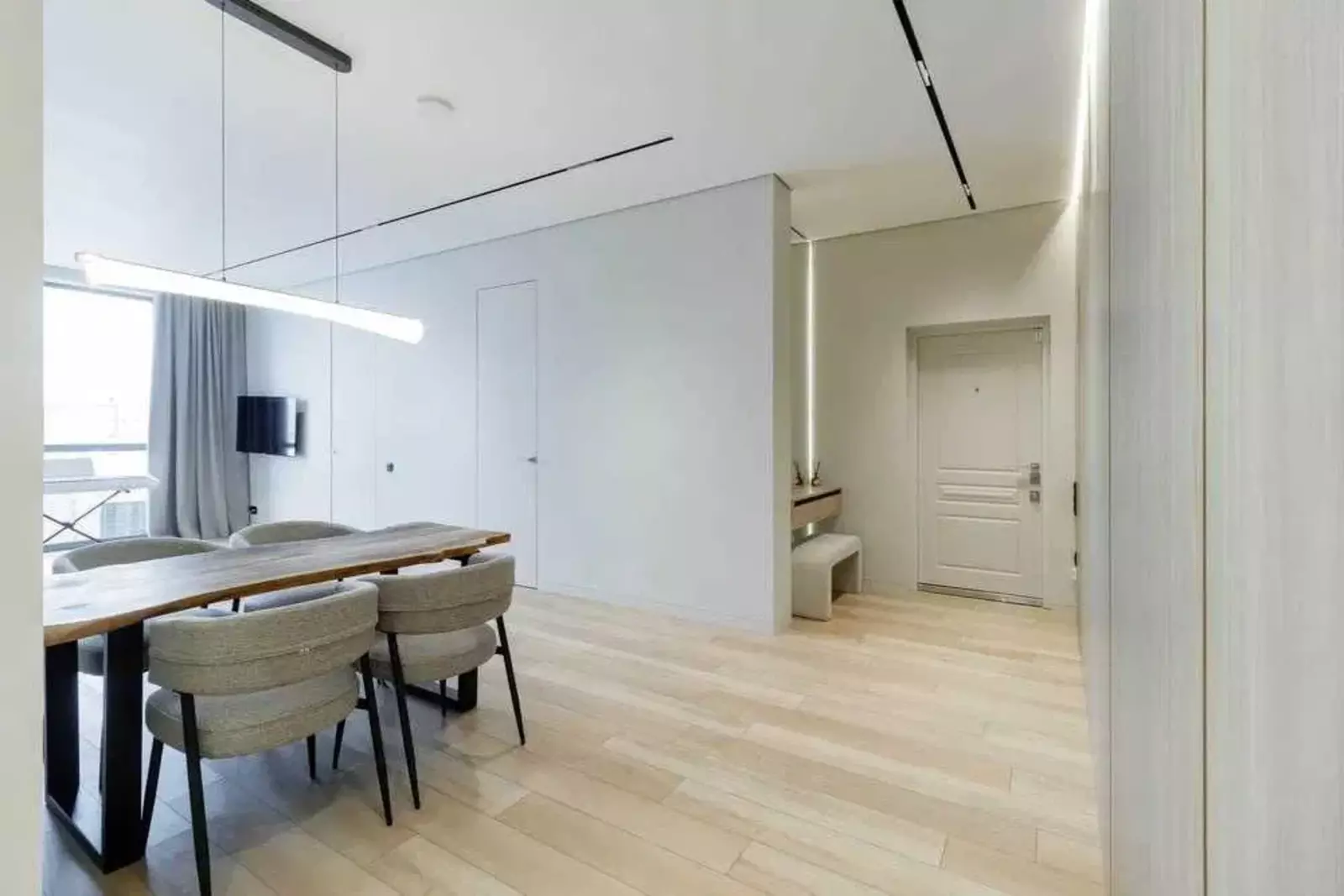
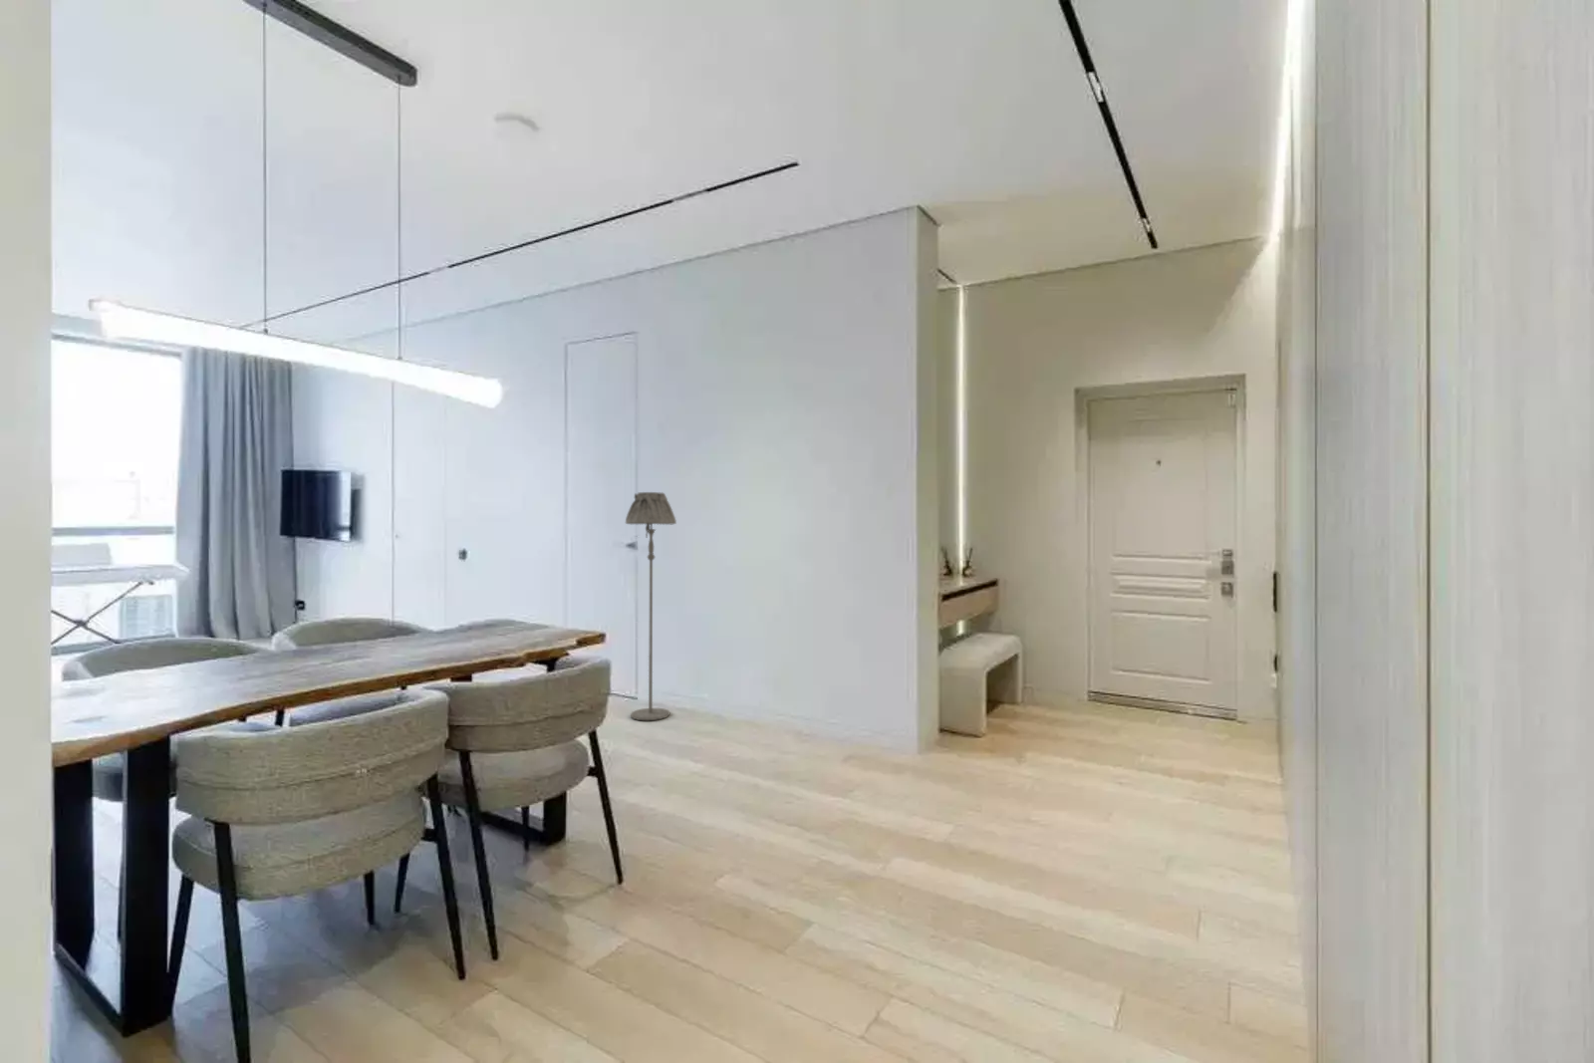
+ floor lamp [625,491,677,721]
